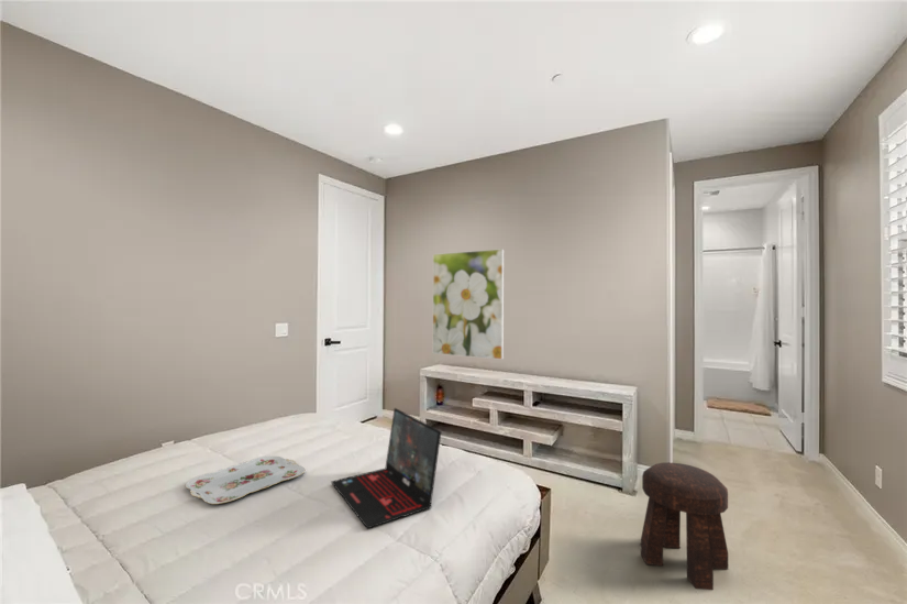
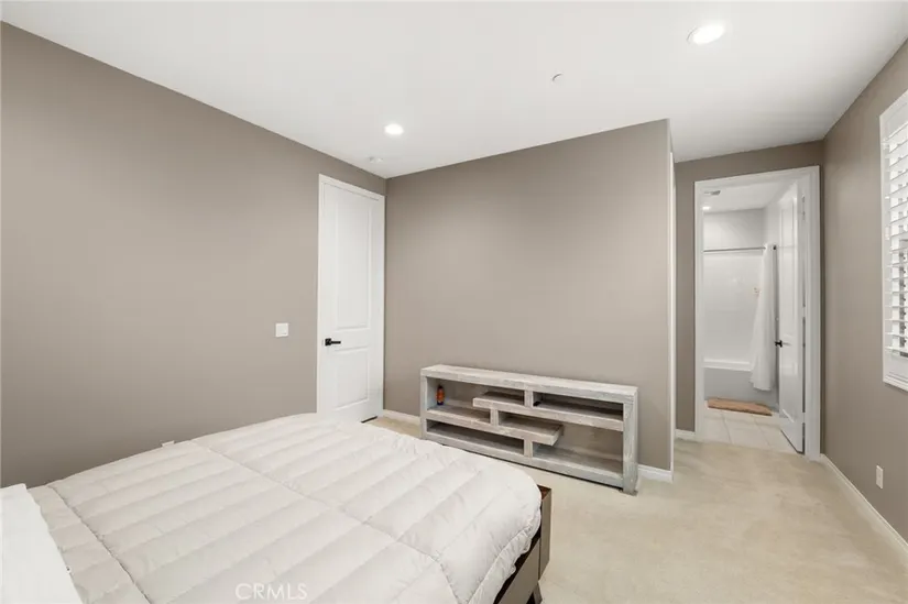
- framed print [431,248,505,361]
- serving tray [185,455,306,505]
- stool [640,461,729,591]
- laptop [330,407,442,529]
